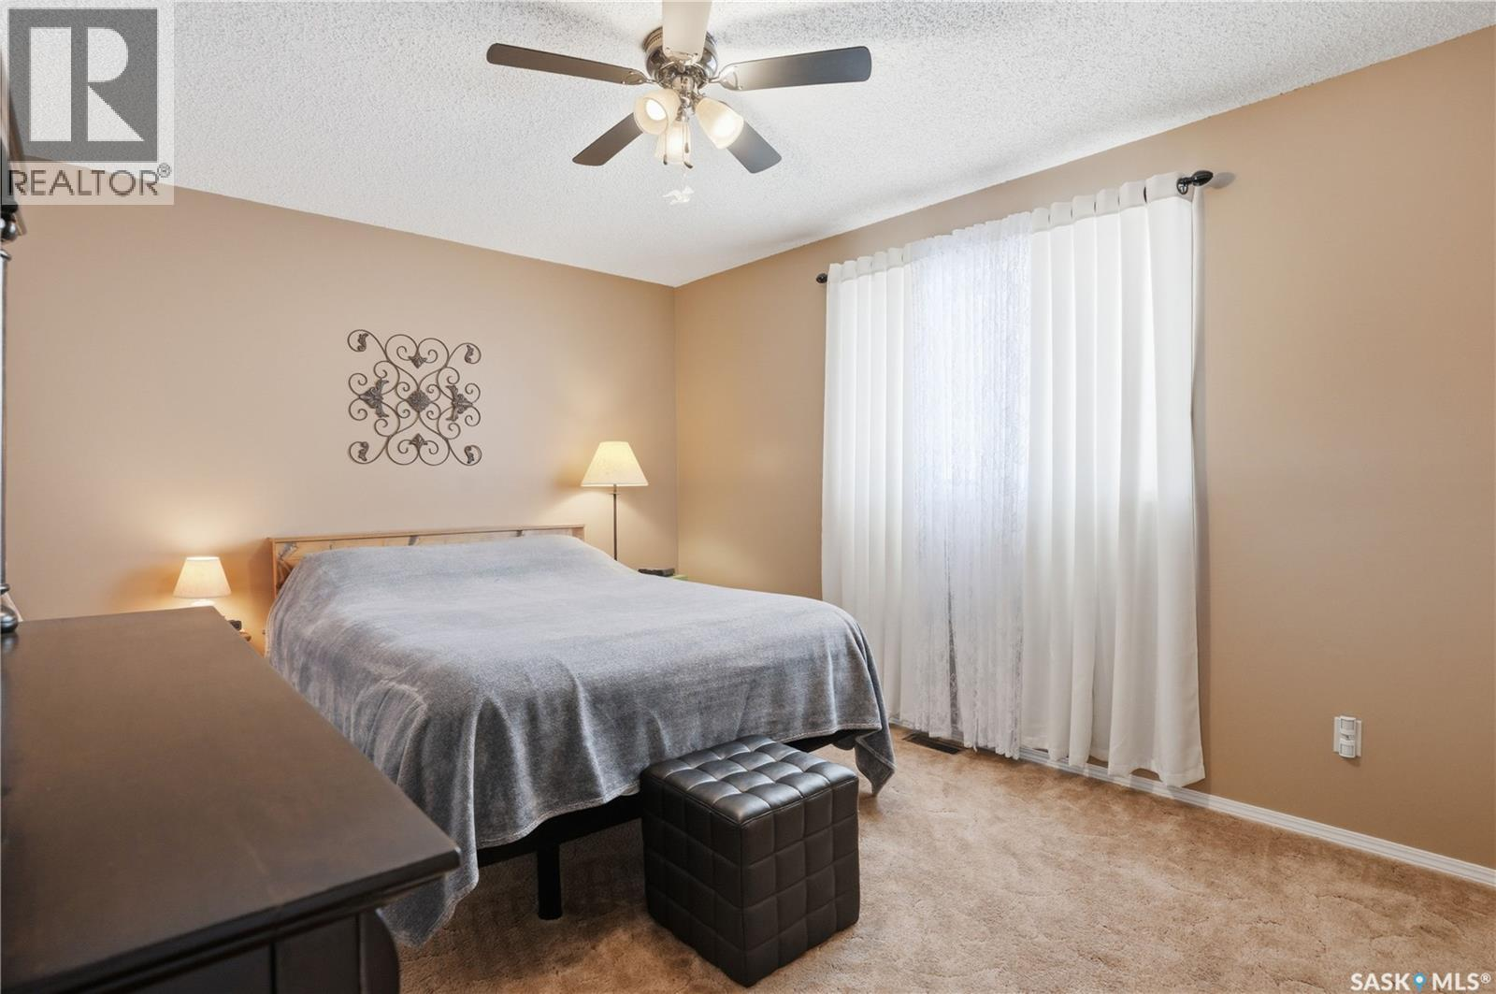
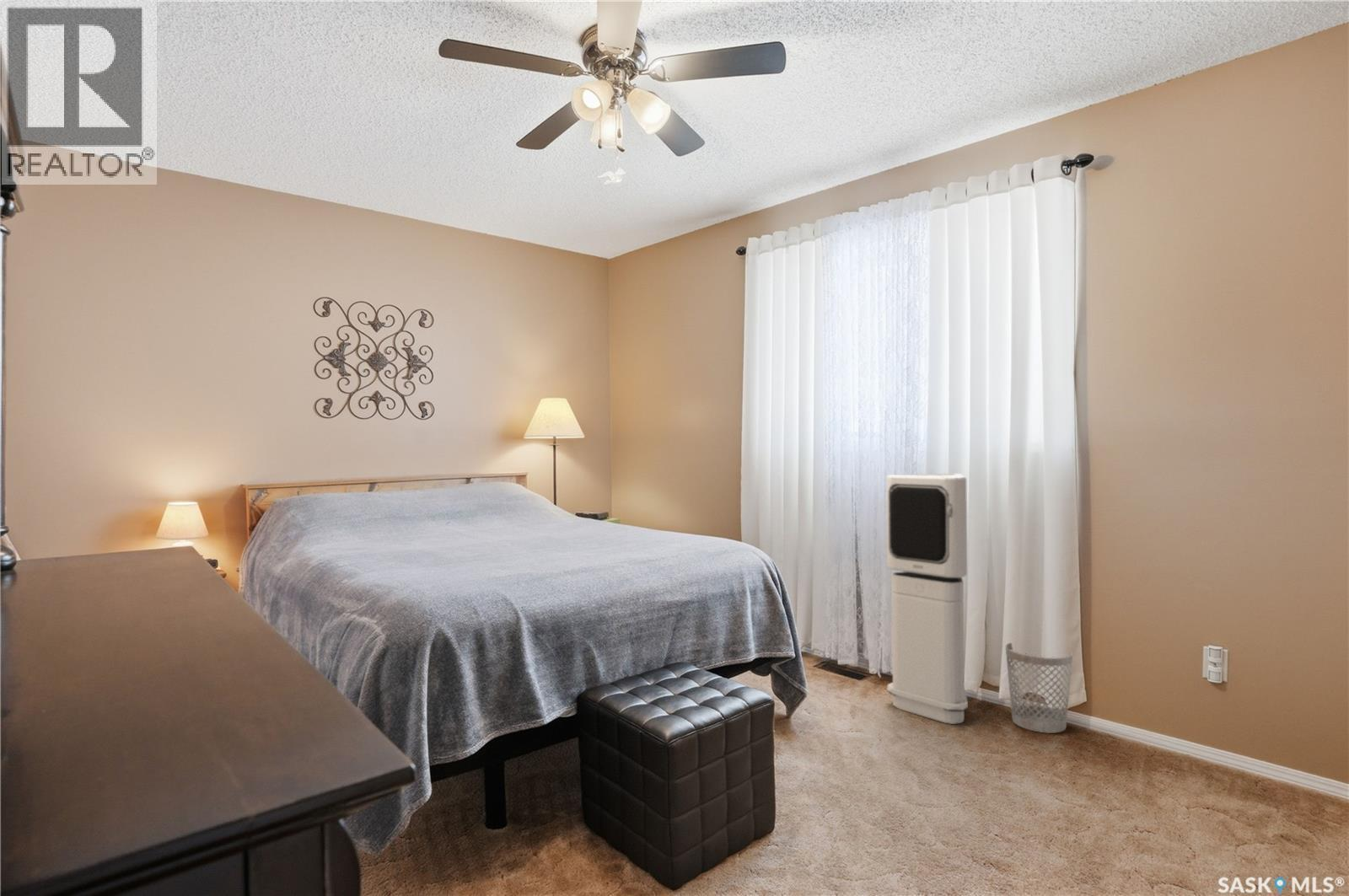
+ air purifier [886,473,969,725]
+ wastebasket [1005,642,1073,734]
